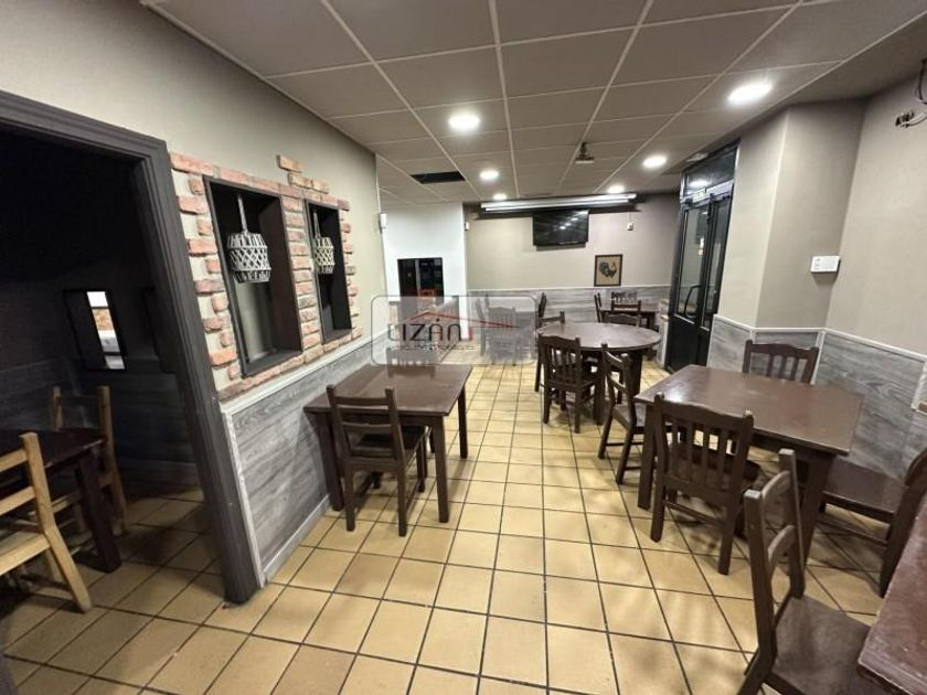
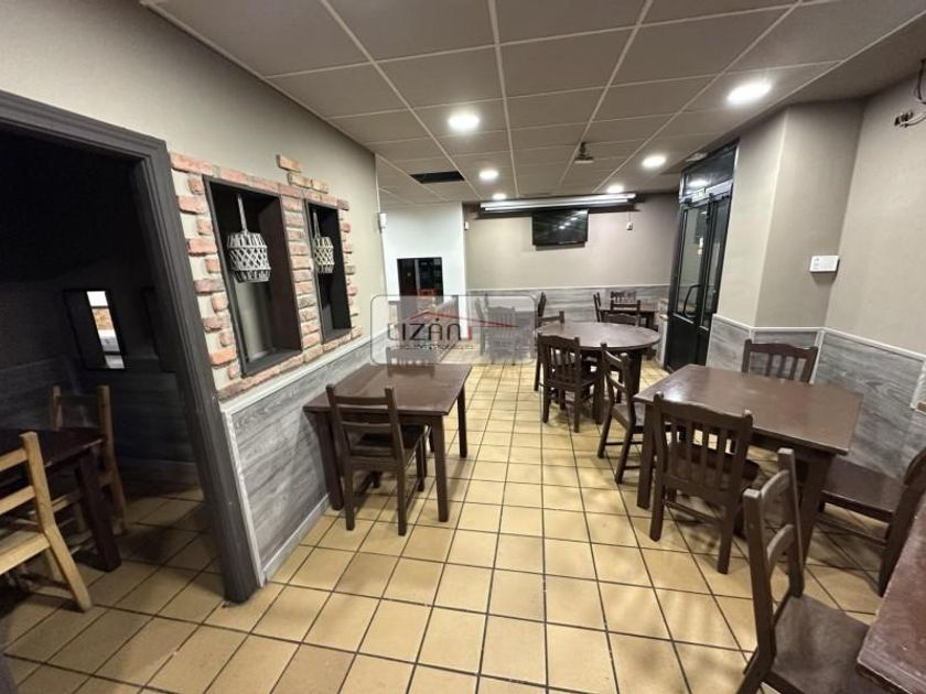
- wall art [593,253,624,288]
